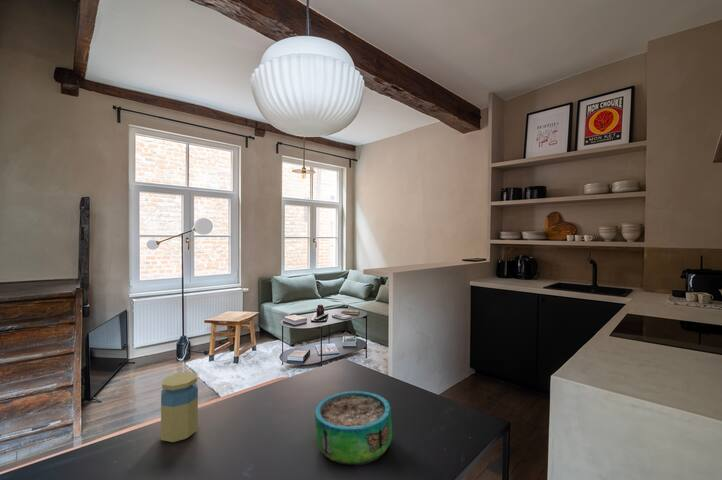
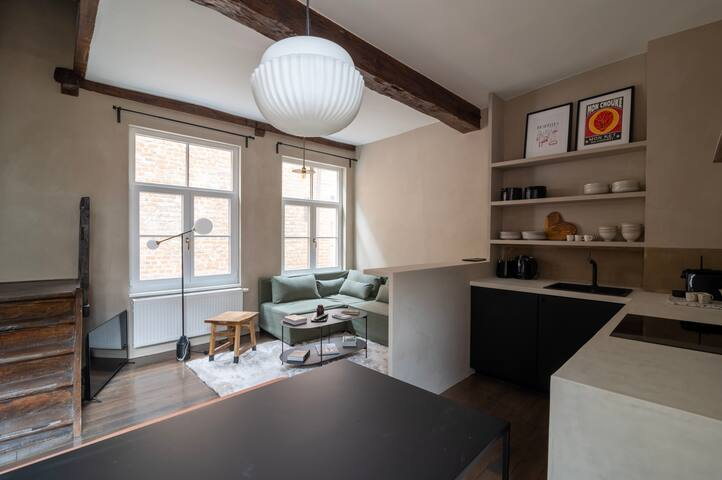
- jar [160,371,199,443]
- decorative bowl [314,390,393,466]
